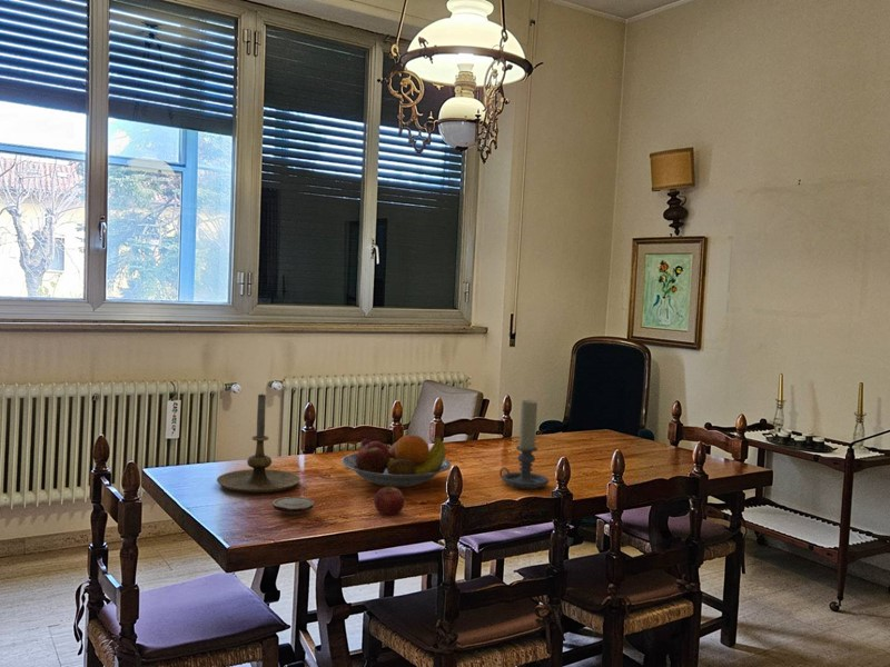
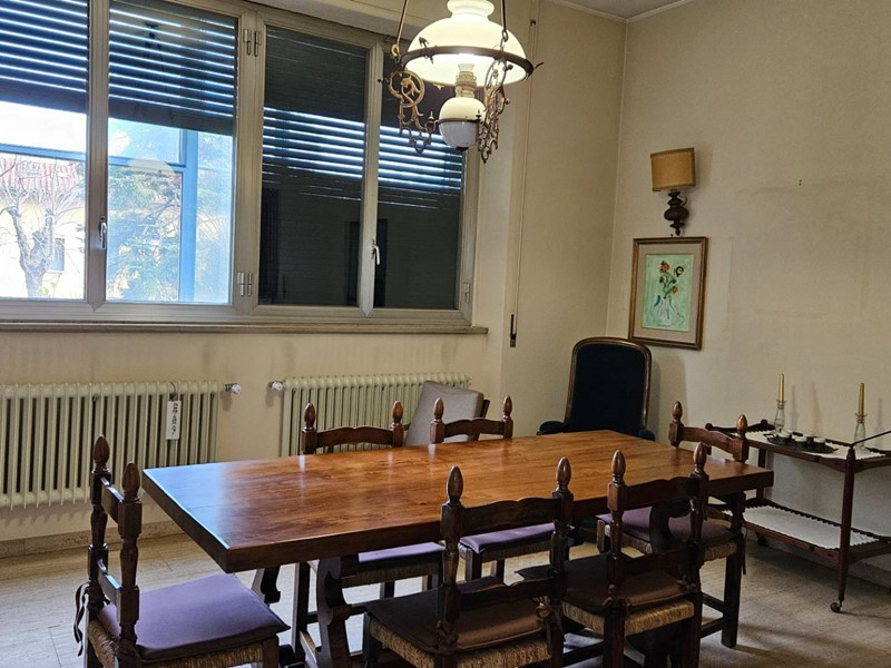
- candle holder [498,399,550,490]
- wood slice [271,496,316,516]
- apple [373,484,406,516]
- fruit bowl [340,434,452,488]
- candle holder [216,392,301,494]
